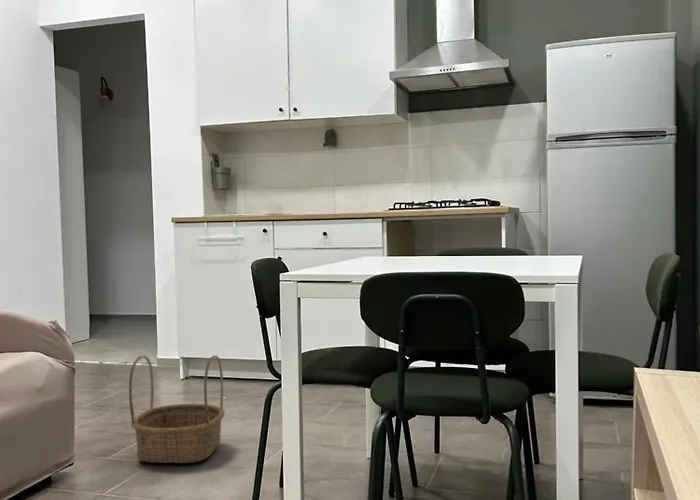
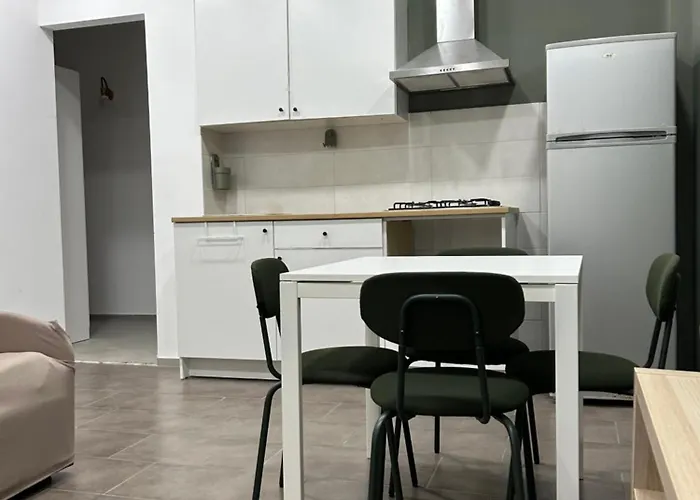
- basket [128,354,226,464]
